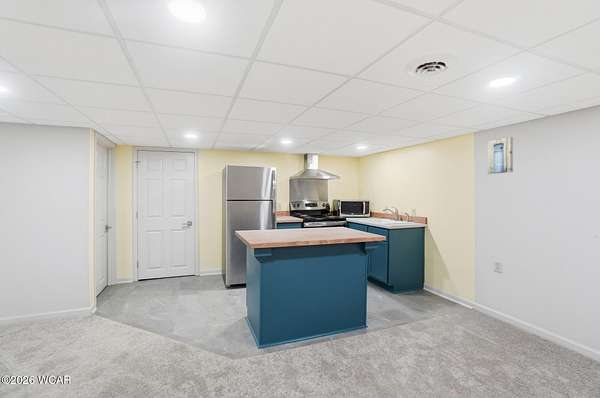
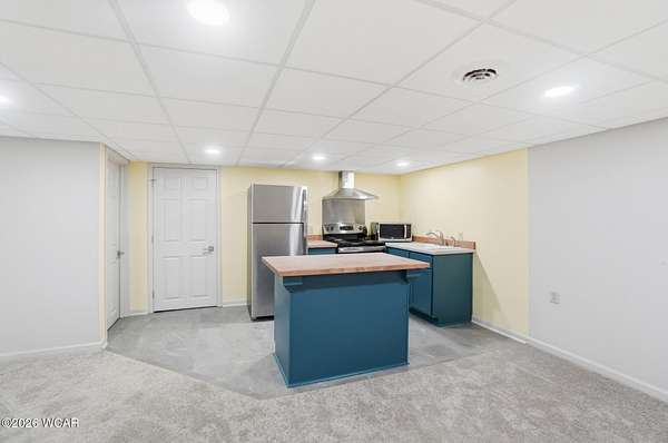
- wall art [487,136,514,175]
